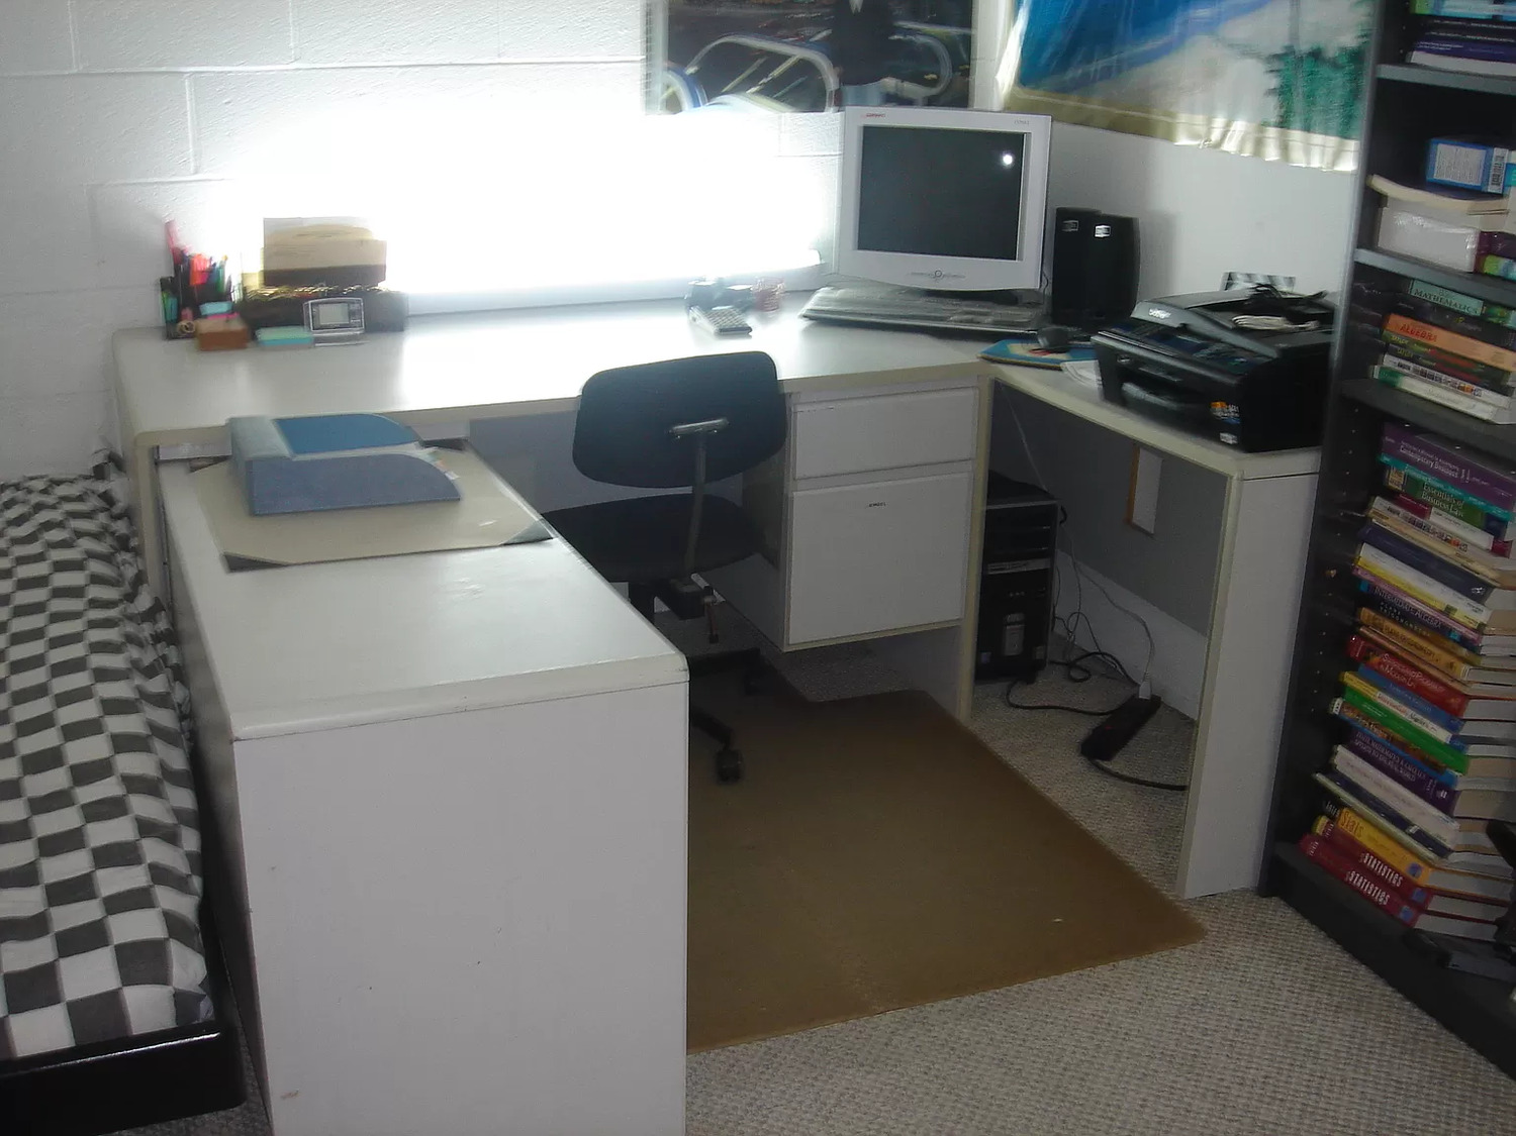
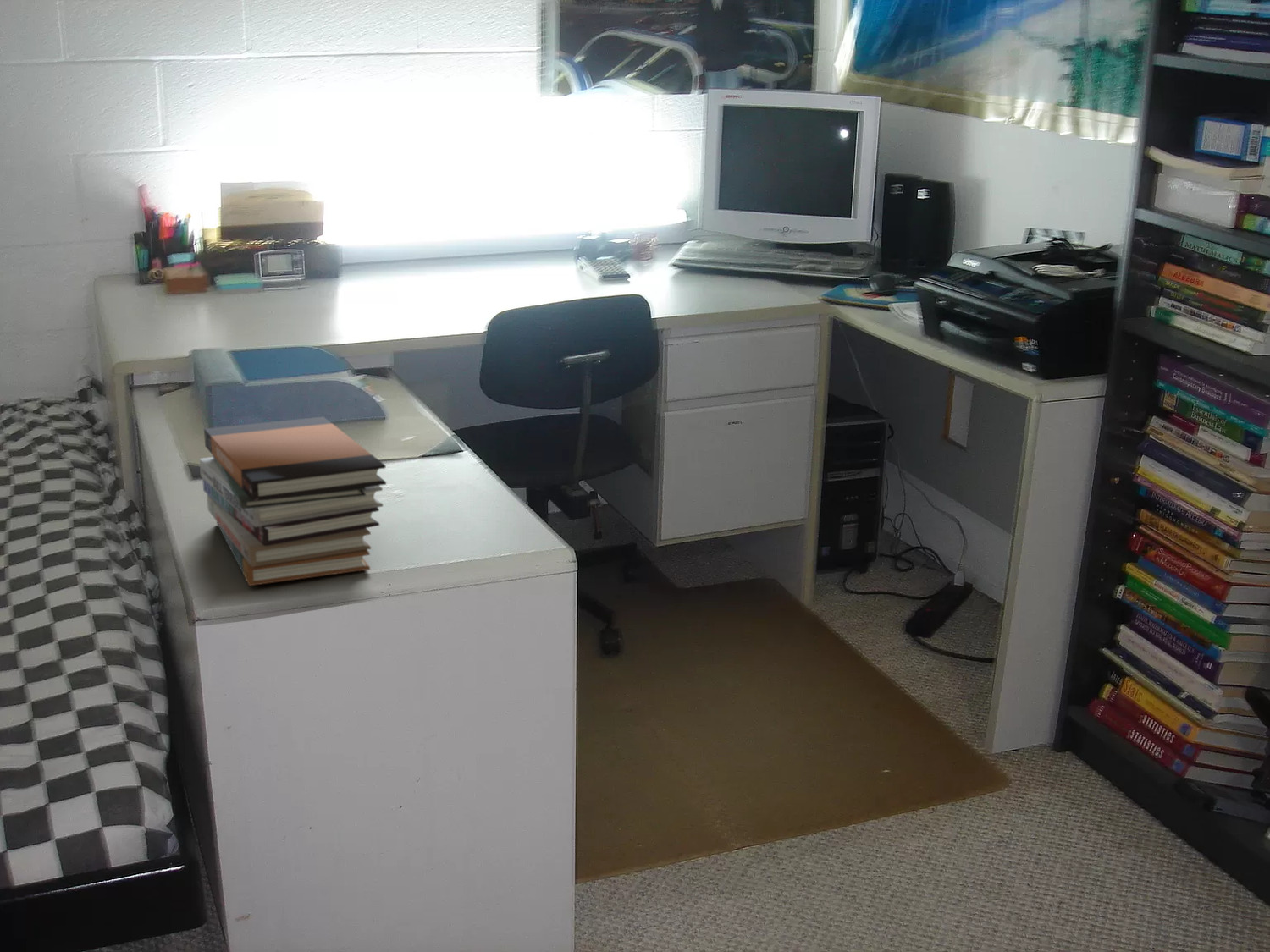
+ book stack [199,415,387,586]
